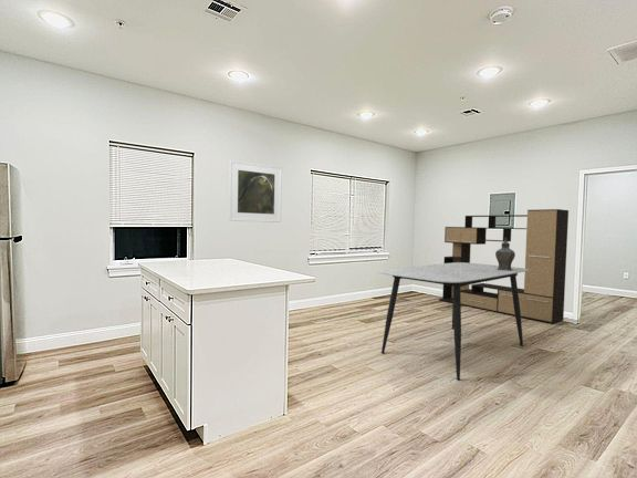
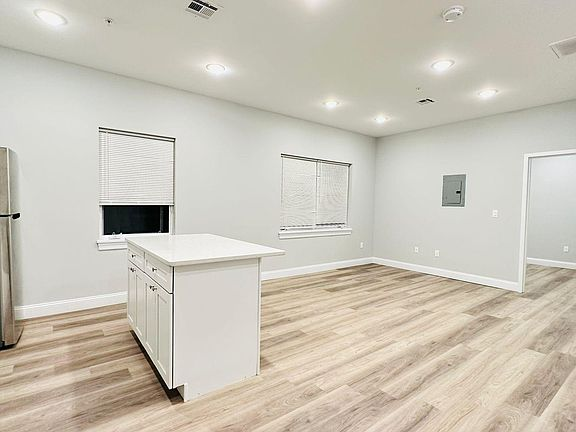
- dining table [377,262,529,381]
- media console [438,208,570,324]
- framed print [228,159,283,224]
- decorative urn [494,238,516,270]
